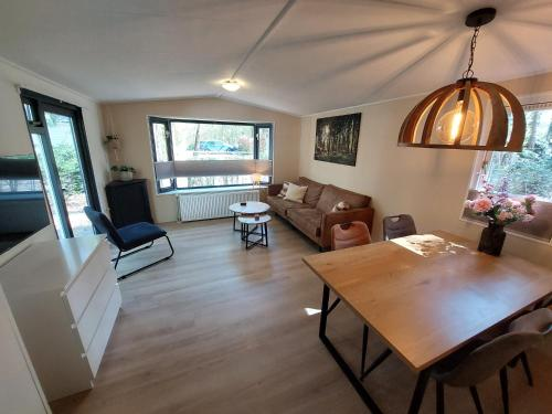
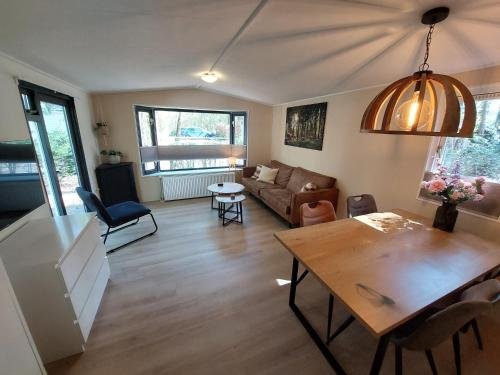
+ soupspoon [356,282,396,305]
